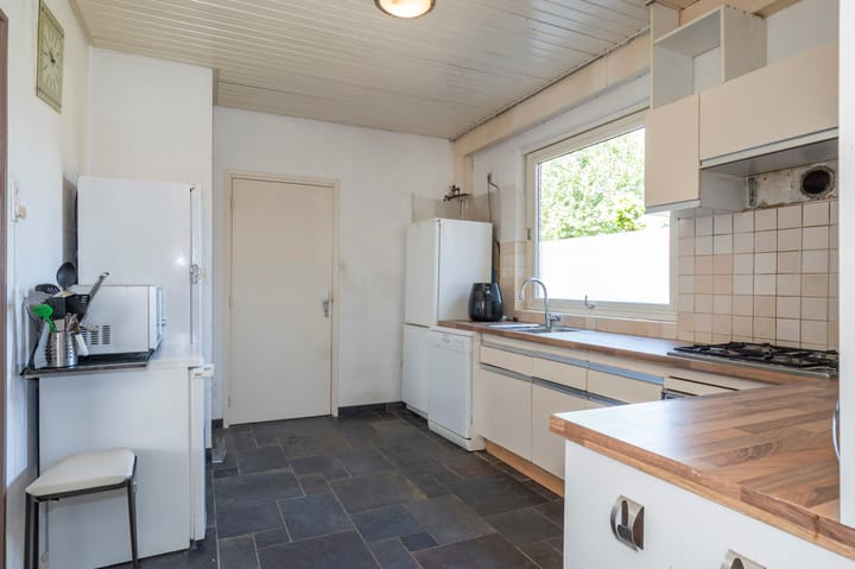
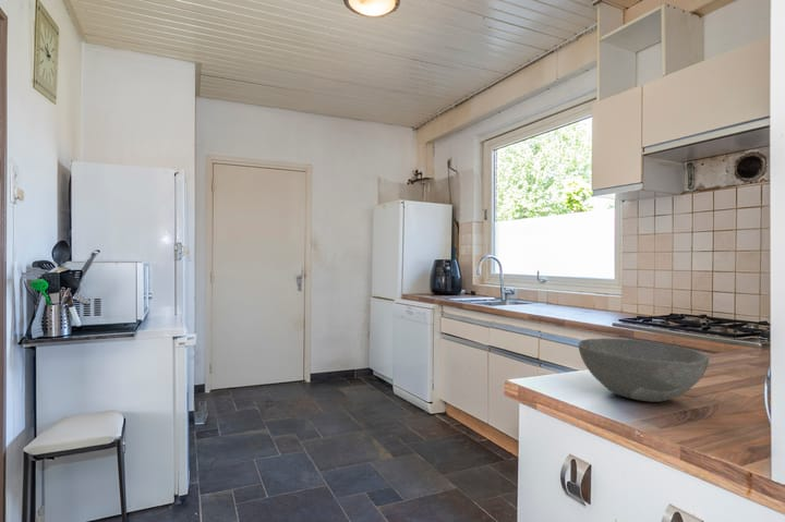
+ bowl [578,337,710,403]
